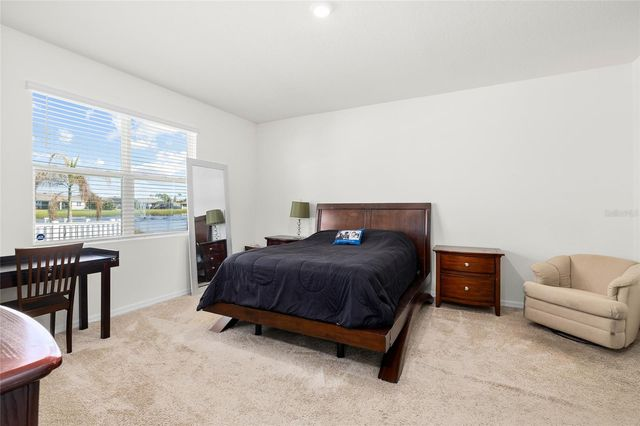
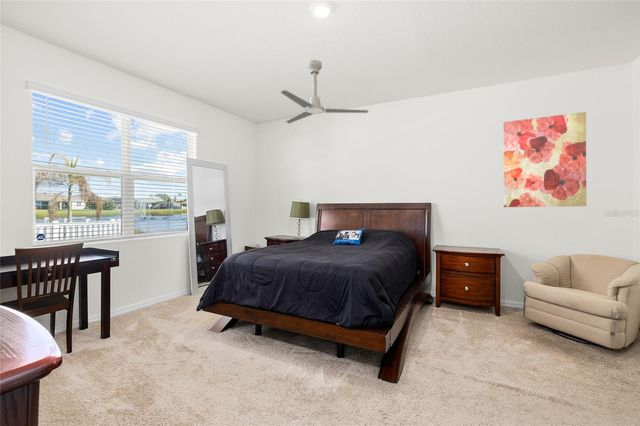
+ ceiling fan [280,59,370,124]
+ wall art [502,111,587,208]
